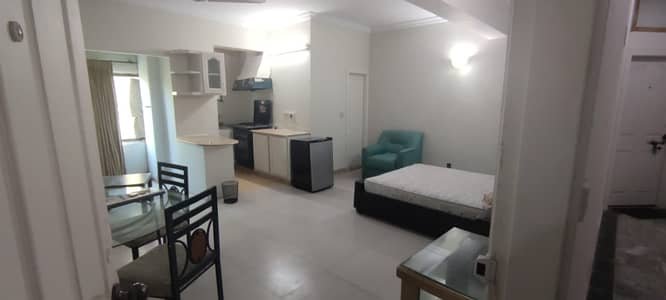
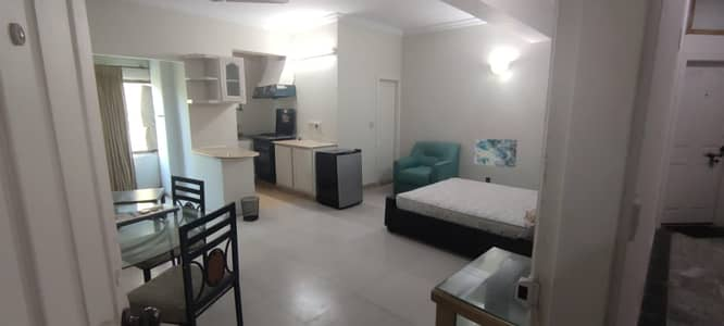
+ wall art [473,138,519,168]
